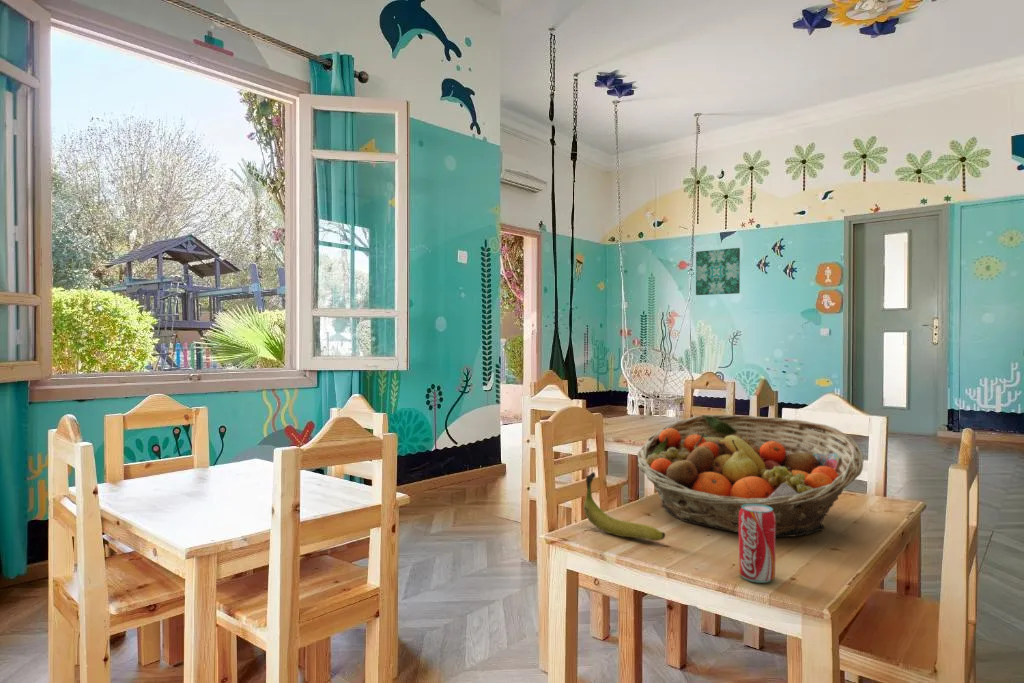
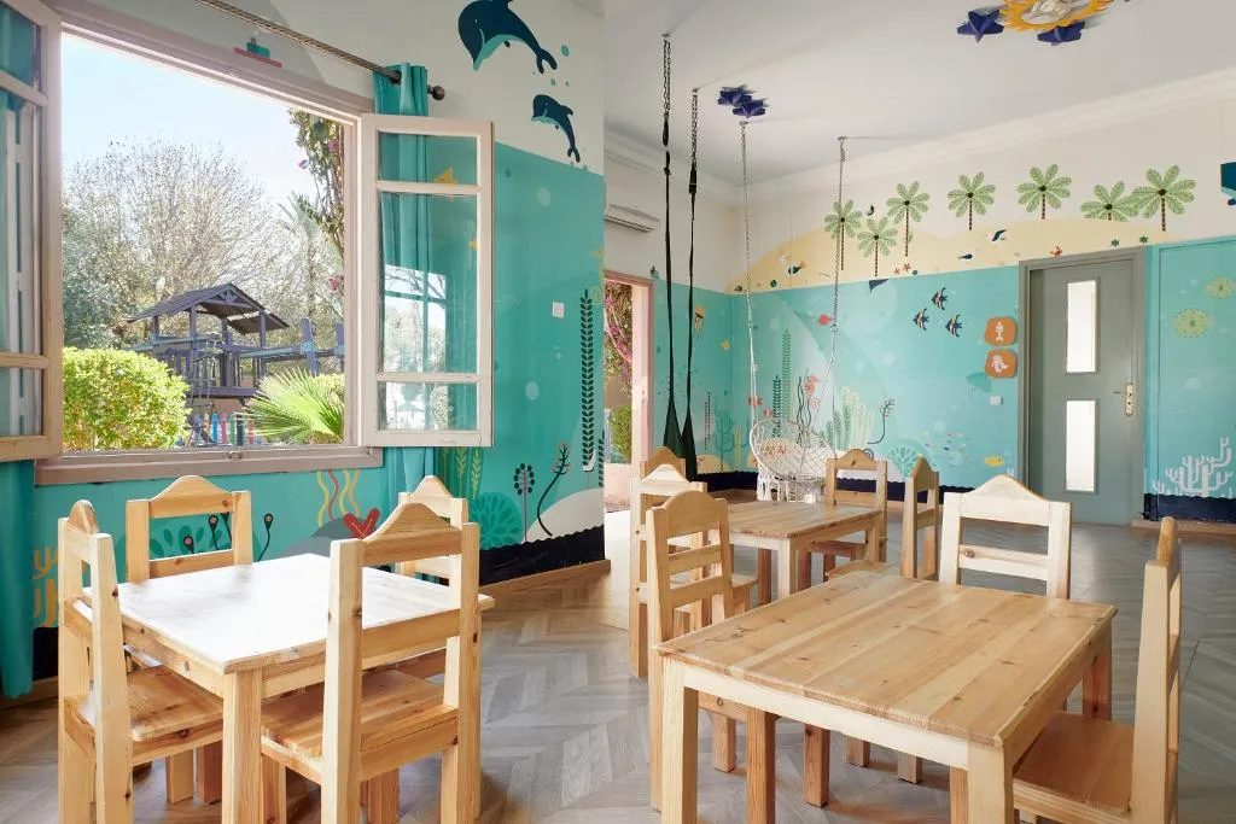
- wall art [695,247,741,296]
- beverage can [737,504,776,584]
- banana [583,471,666,542]
- fruit basket [636,414,864,538]
